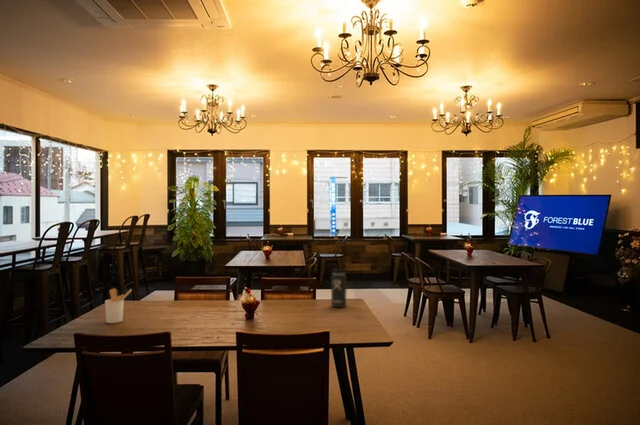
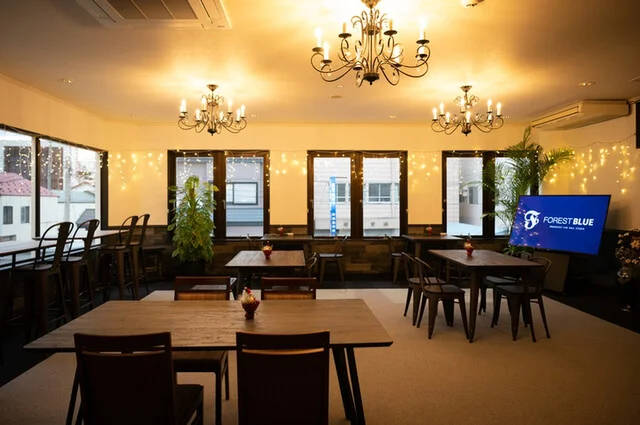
- thermos bottle [330,262,351,308]
- utensil holder [104,287,133,324]
